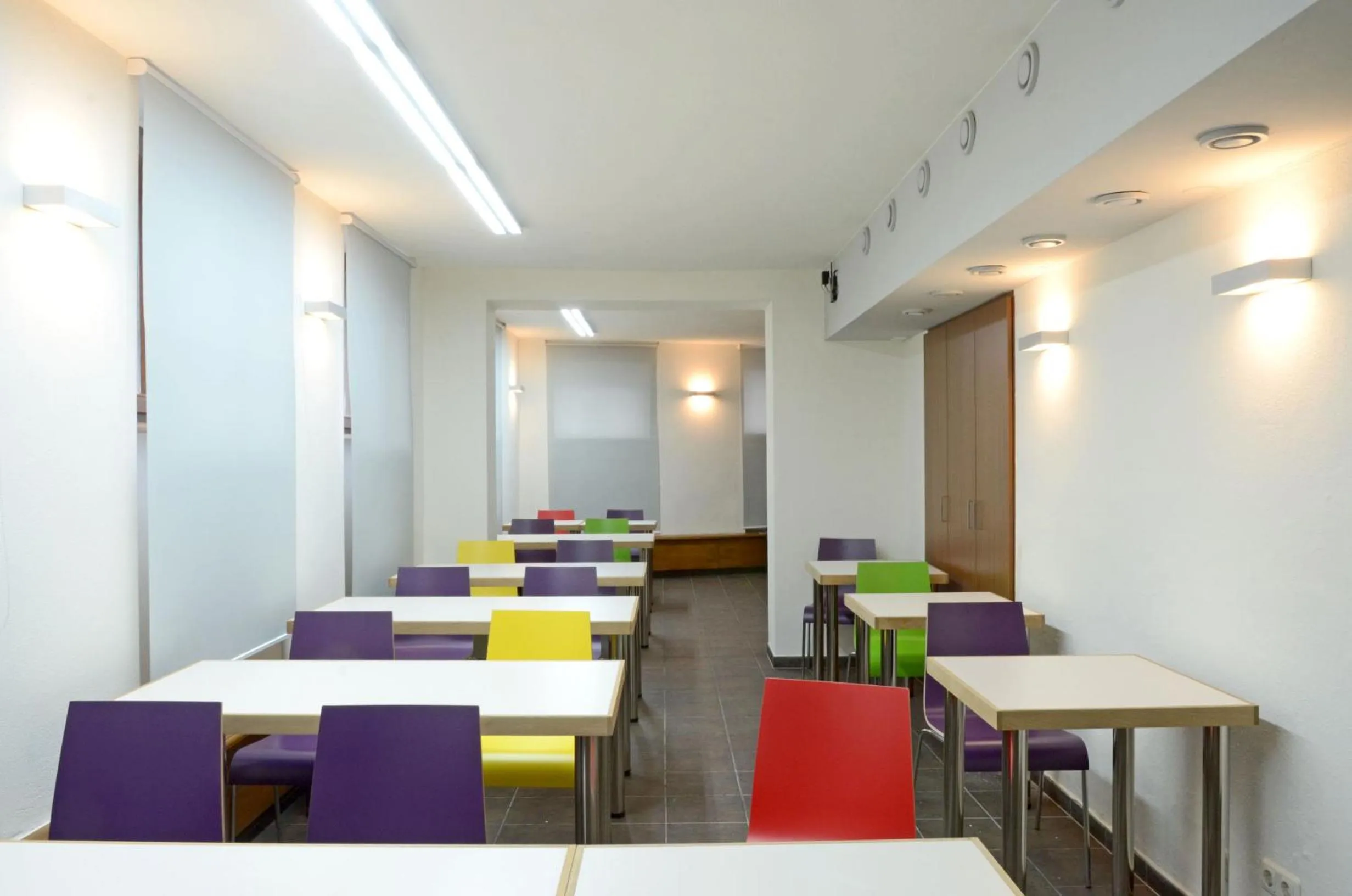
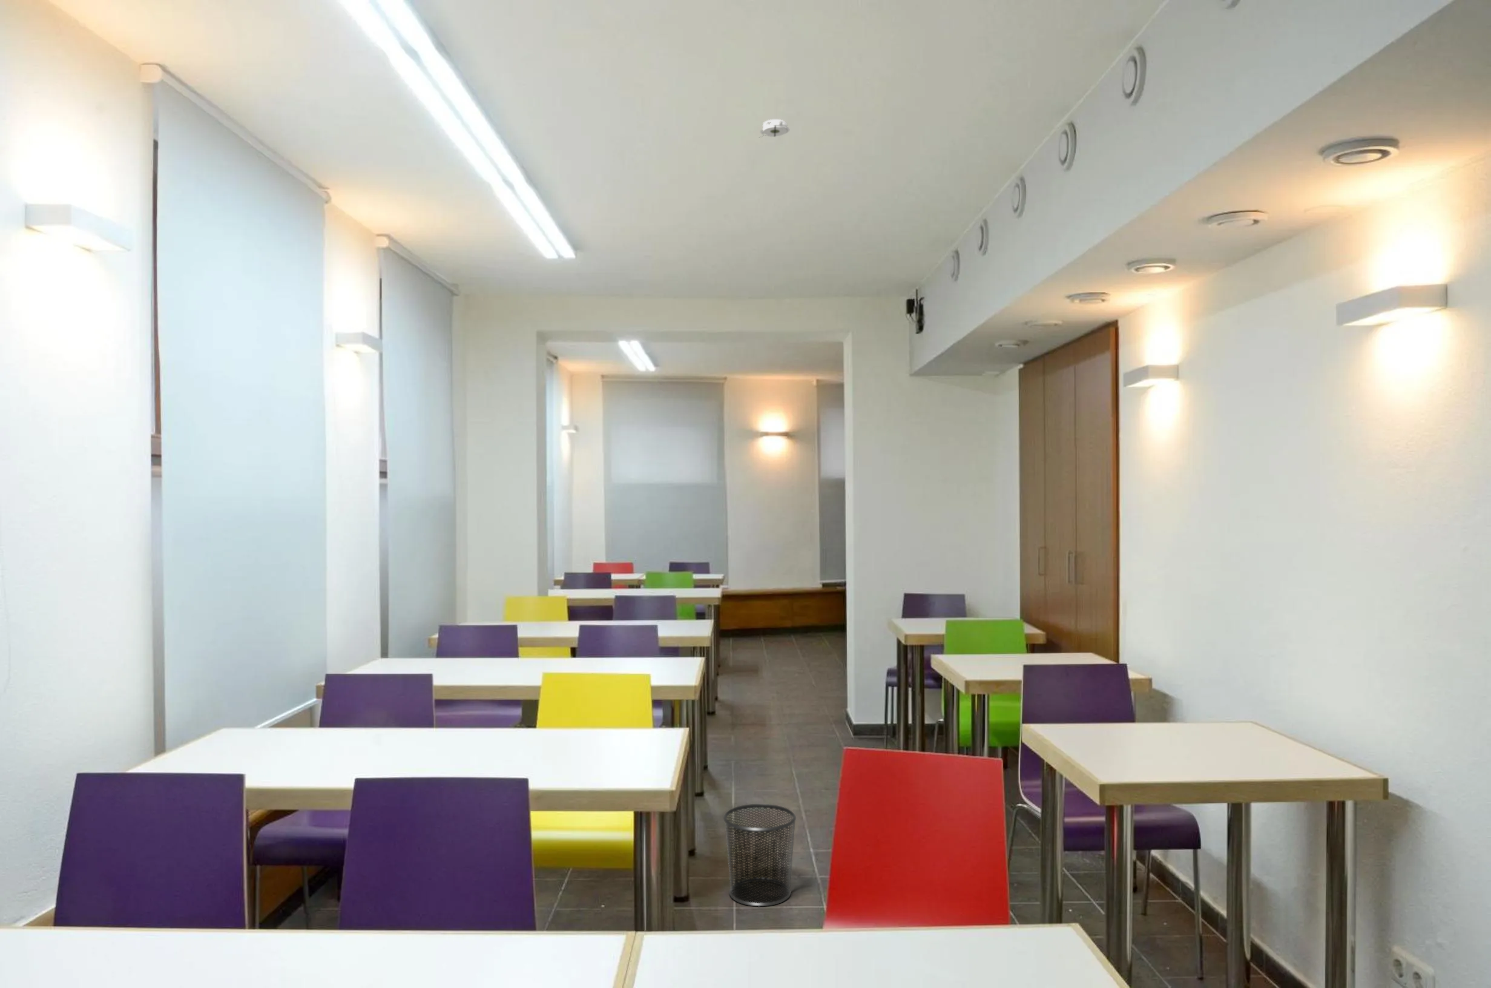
+ waste bin [722,804,796,908]
+ smoke detector [759,119,790,138]
